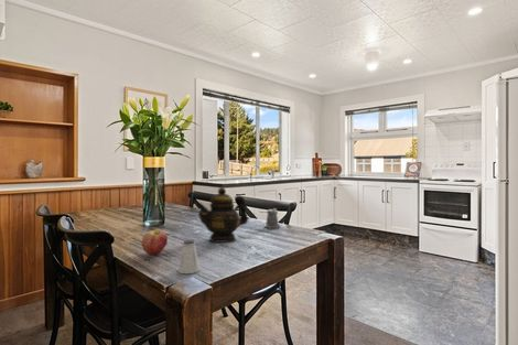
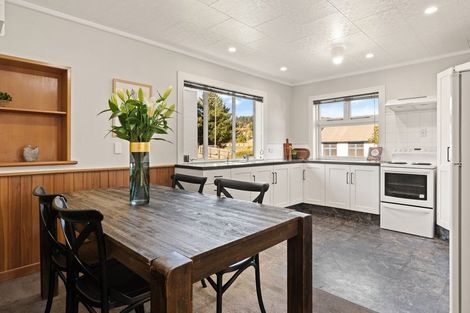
- teapot [194,186,249,244]
- saltshaker [177,239,201,274]
- pepper shaker [258,207,281,229]
- apple [141,229,169,256]
